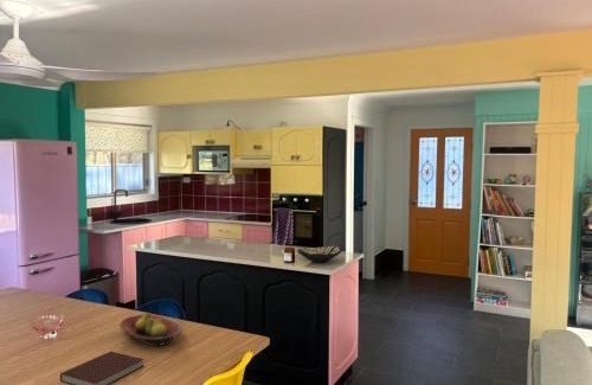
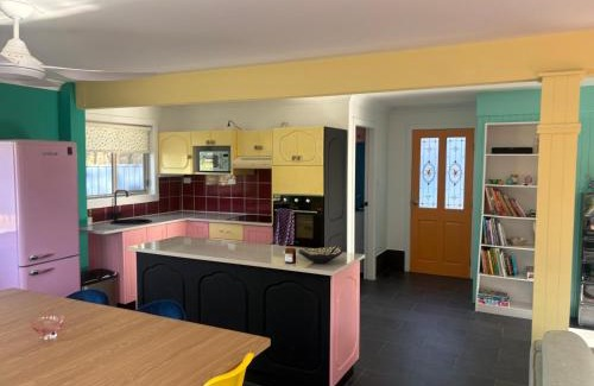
- fruit bowl [118,312,184,347]
- notebook [59,351,144,385]
